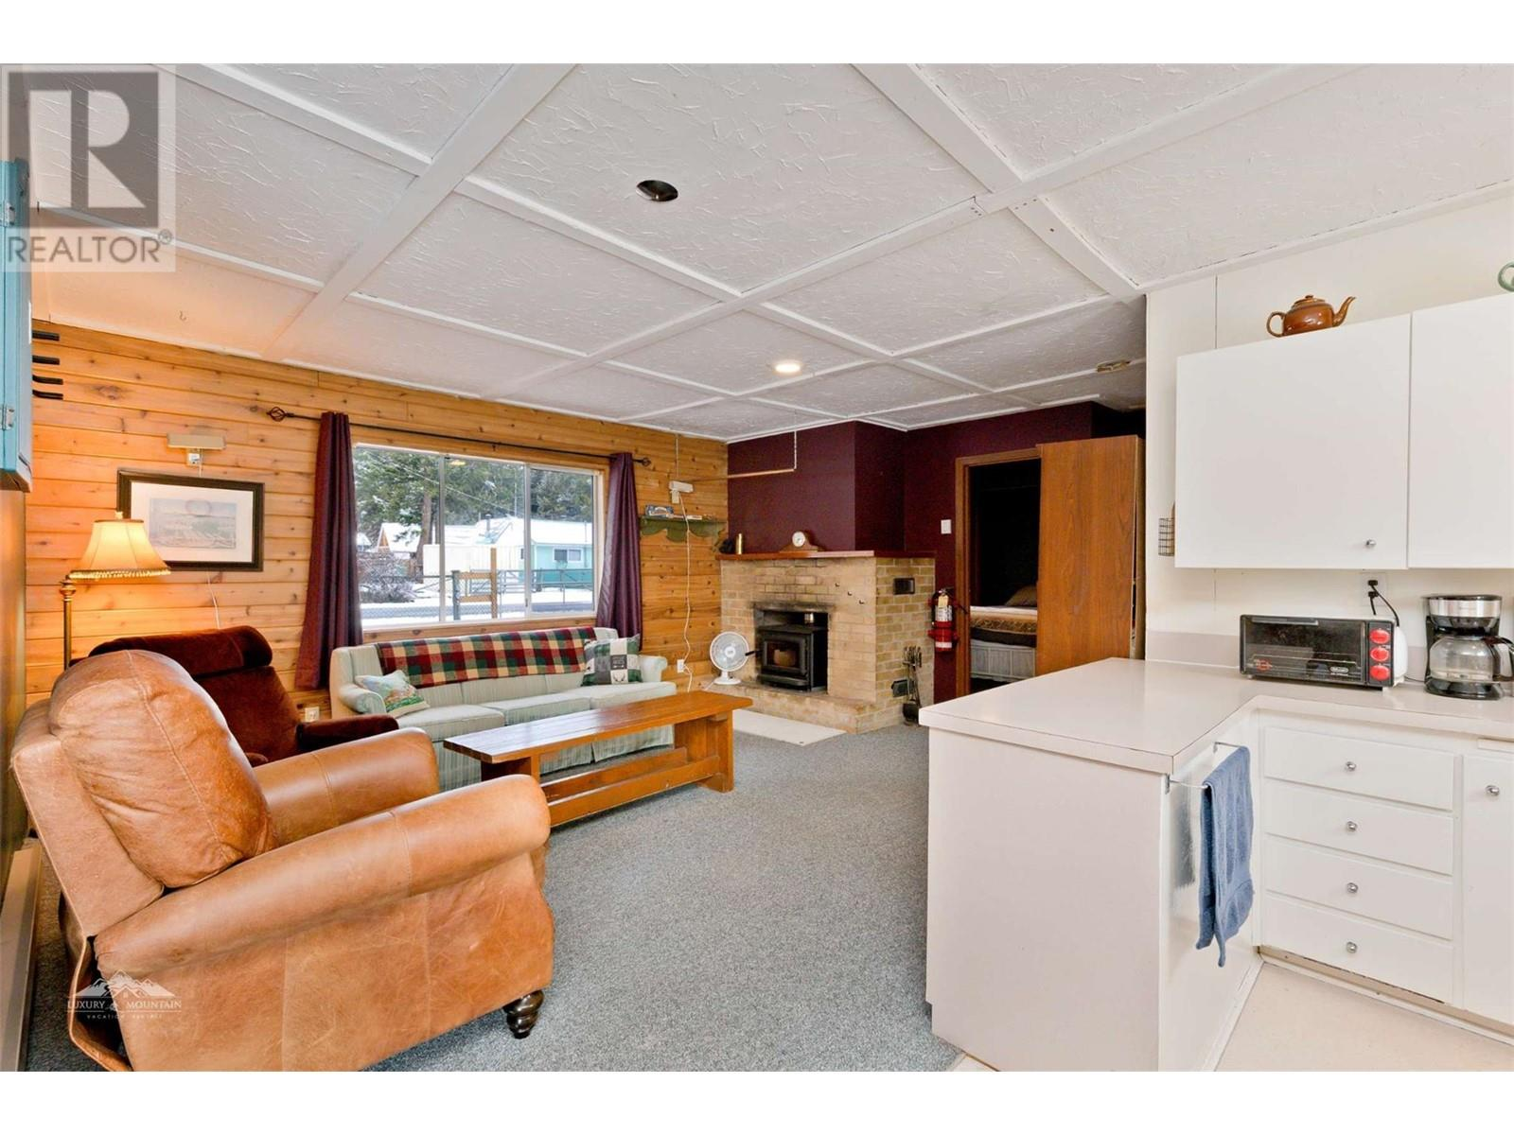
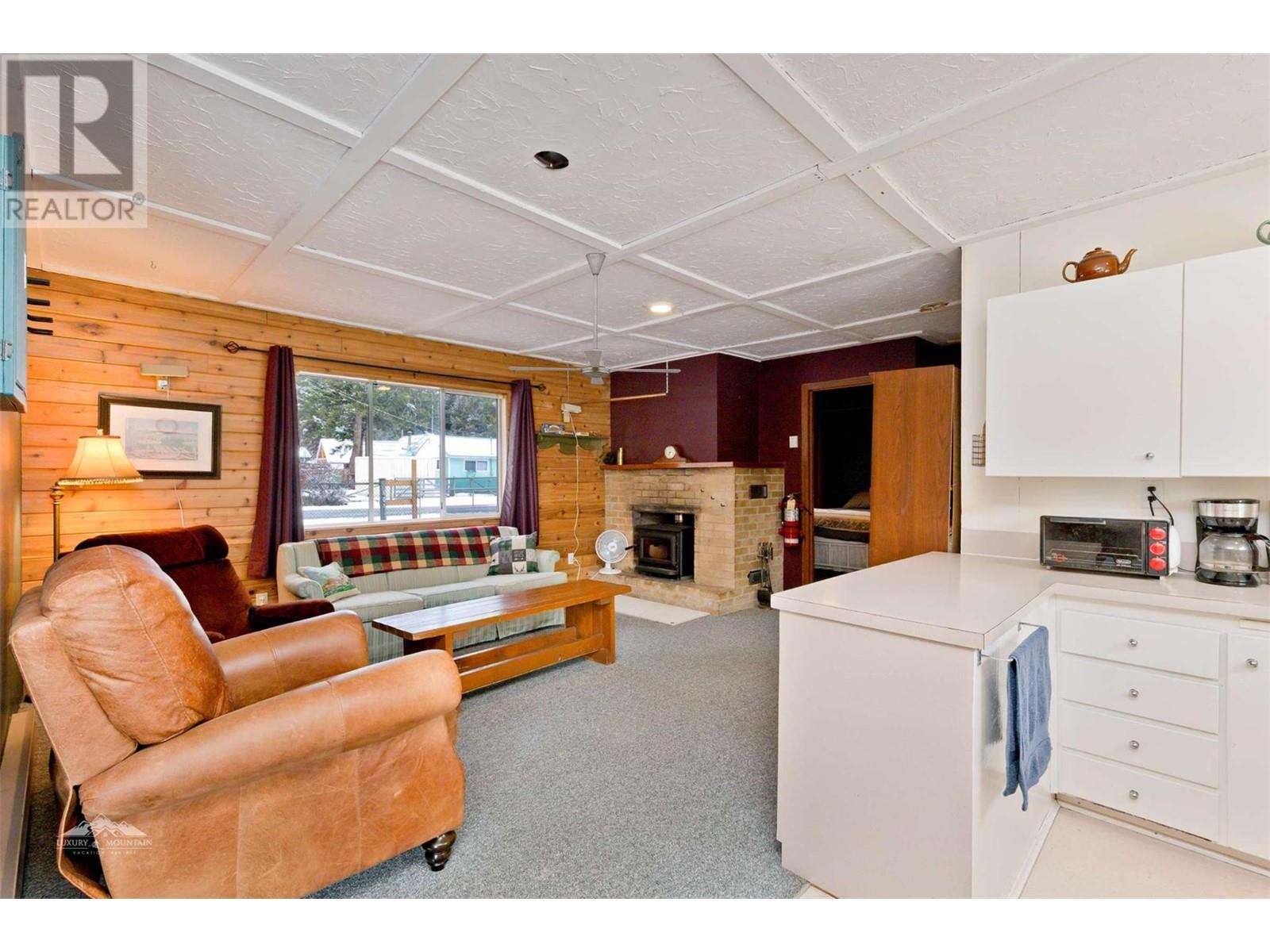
+ ceiling fan [507,251,682,385]
